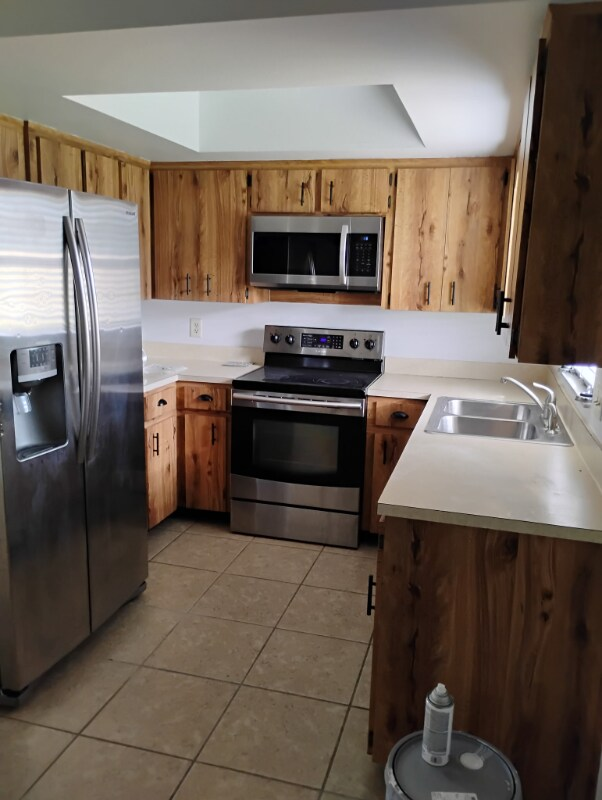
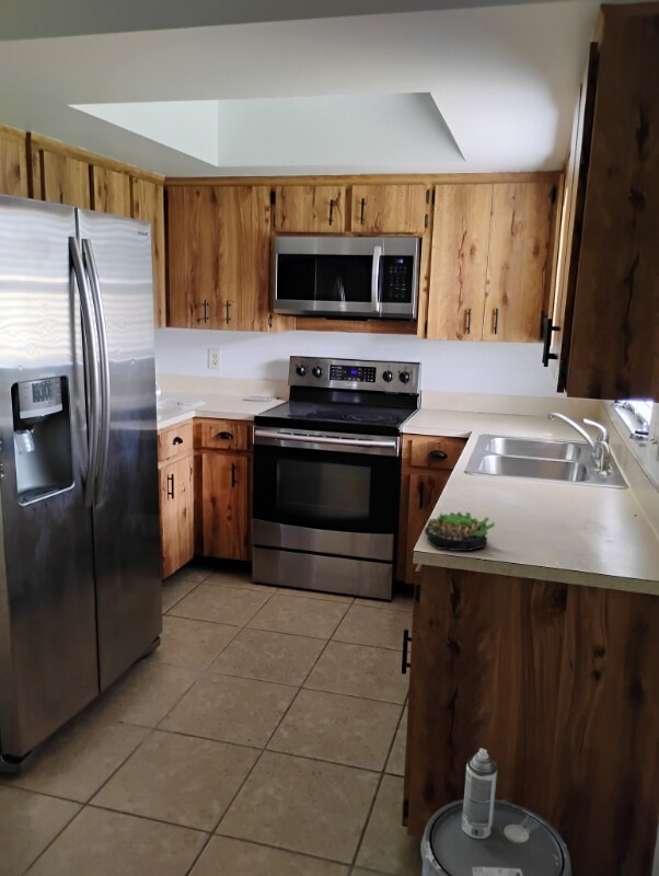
+ succulent plant [423,510,496,552]
